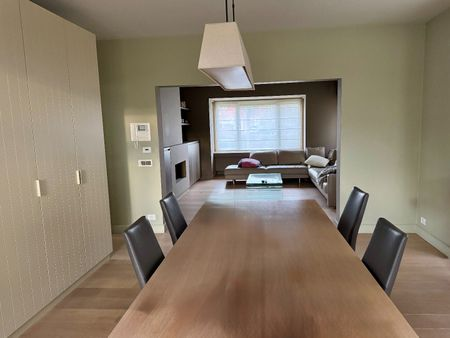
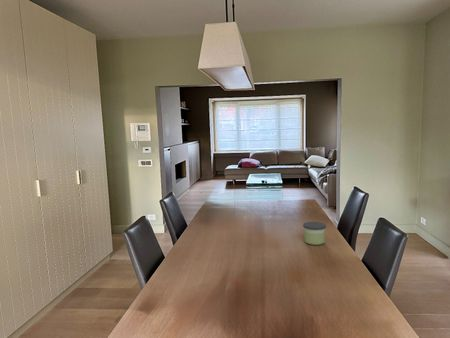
+ candle [302,221,327,246]
